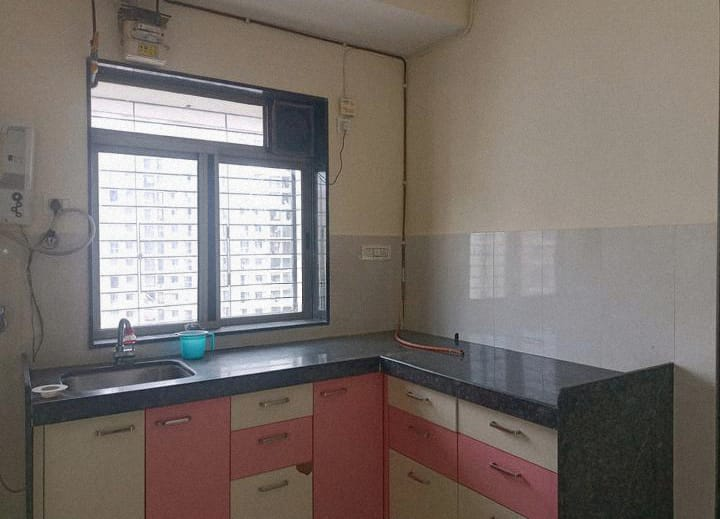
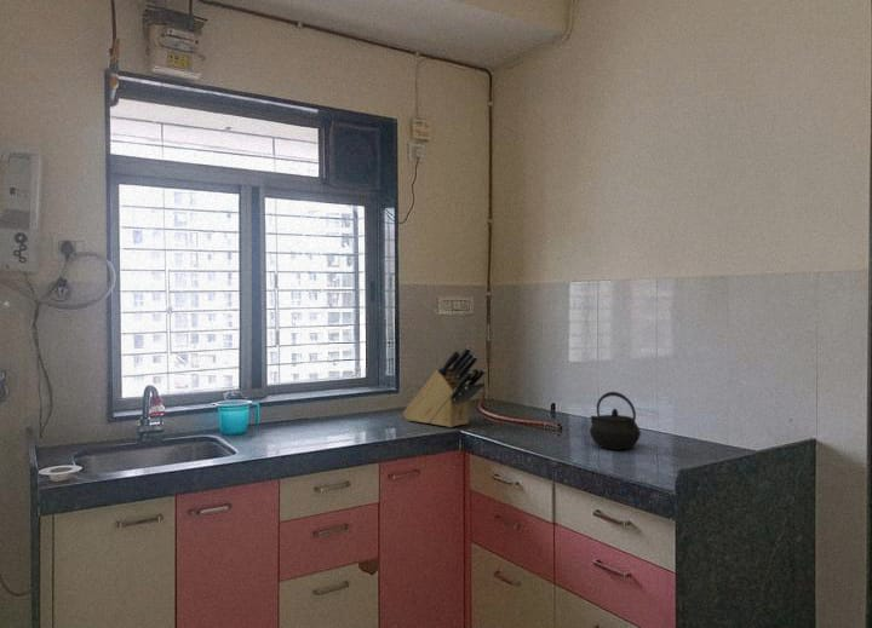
+ knife block [402,345,487,428]
+ kettle [589,391,642,451]
